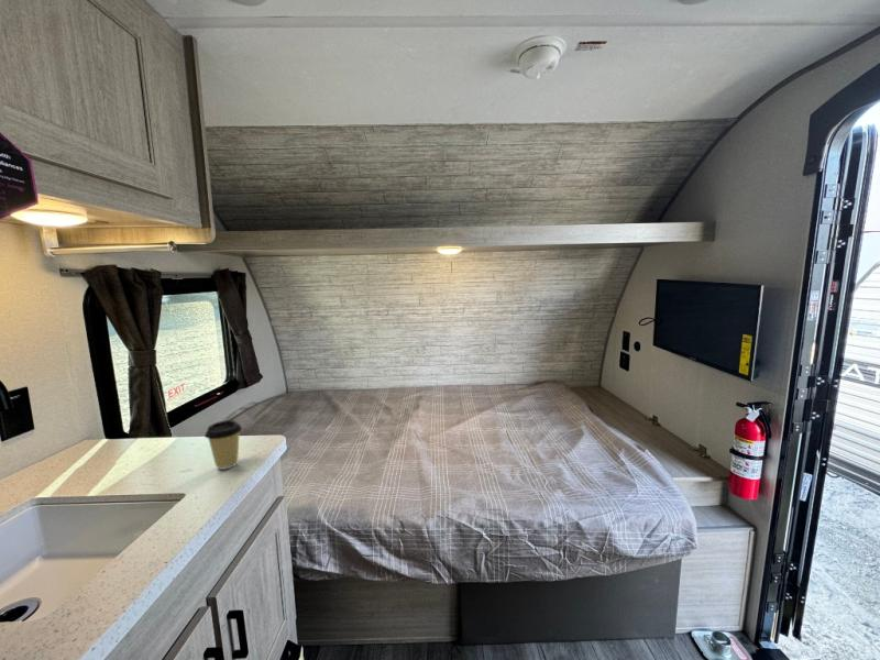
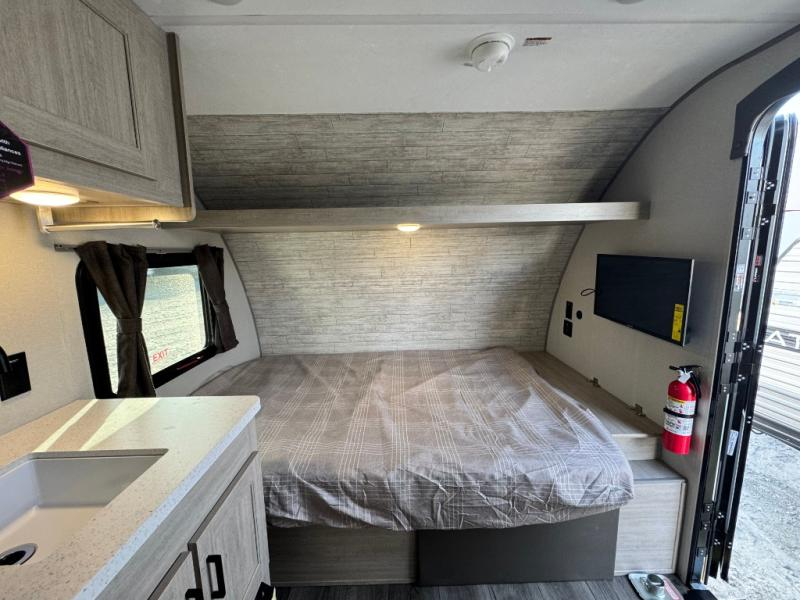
- coffee cup [204,419,243,471]
